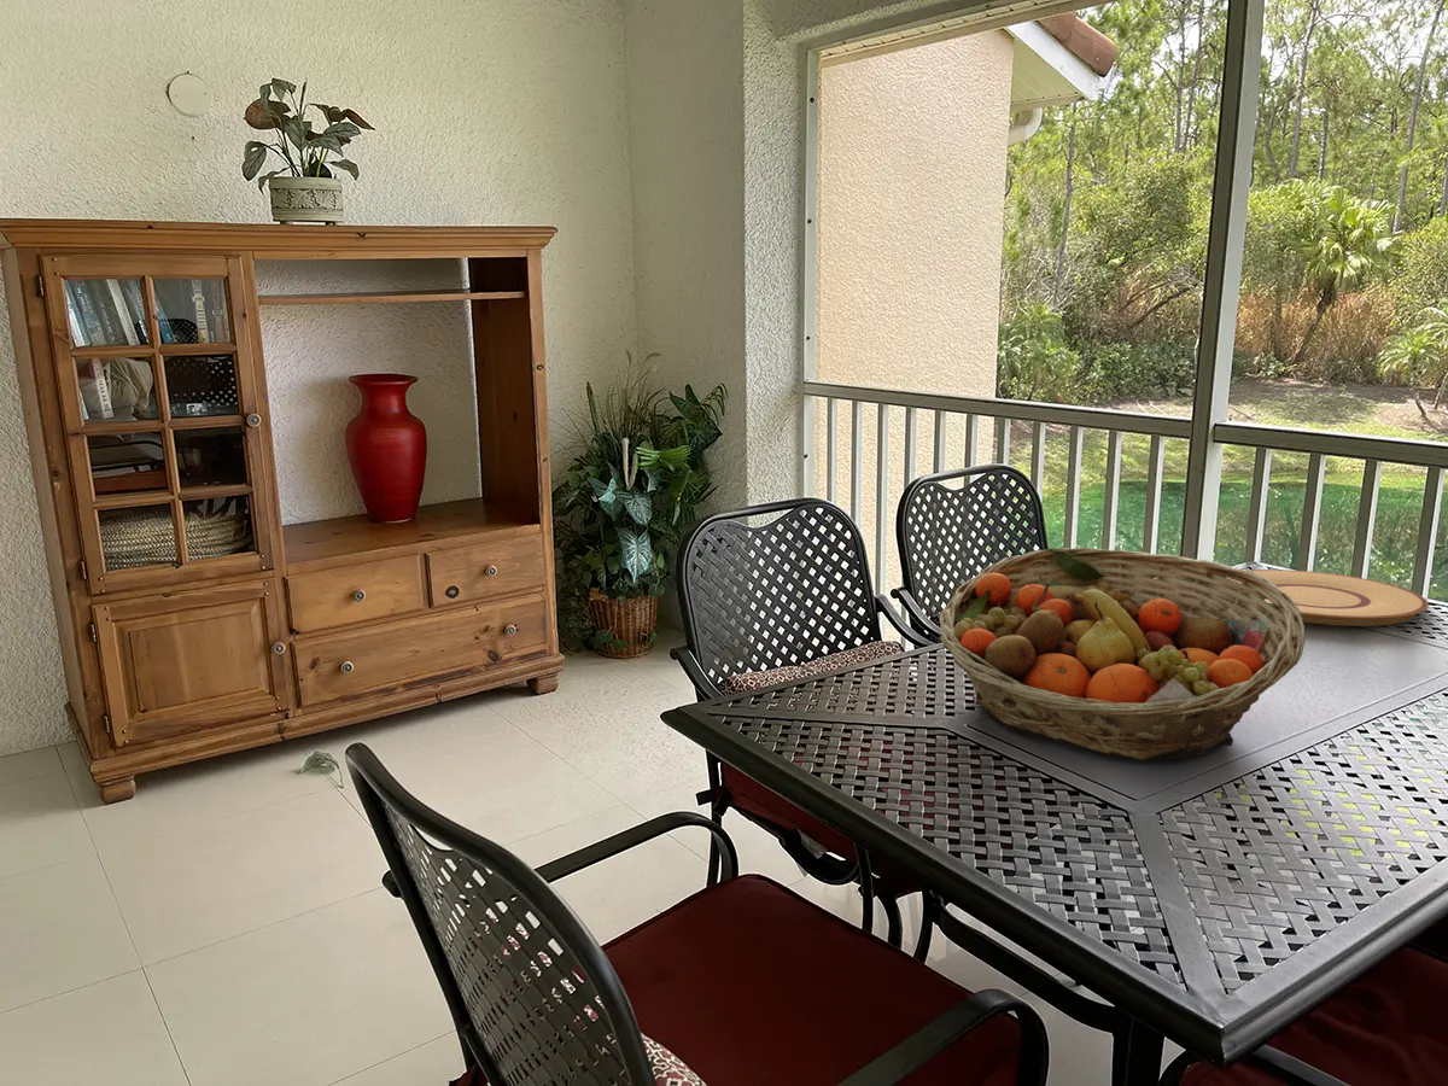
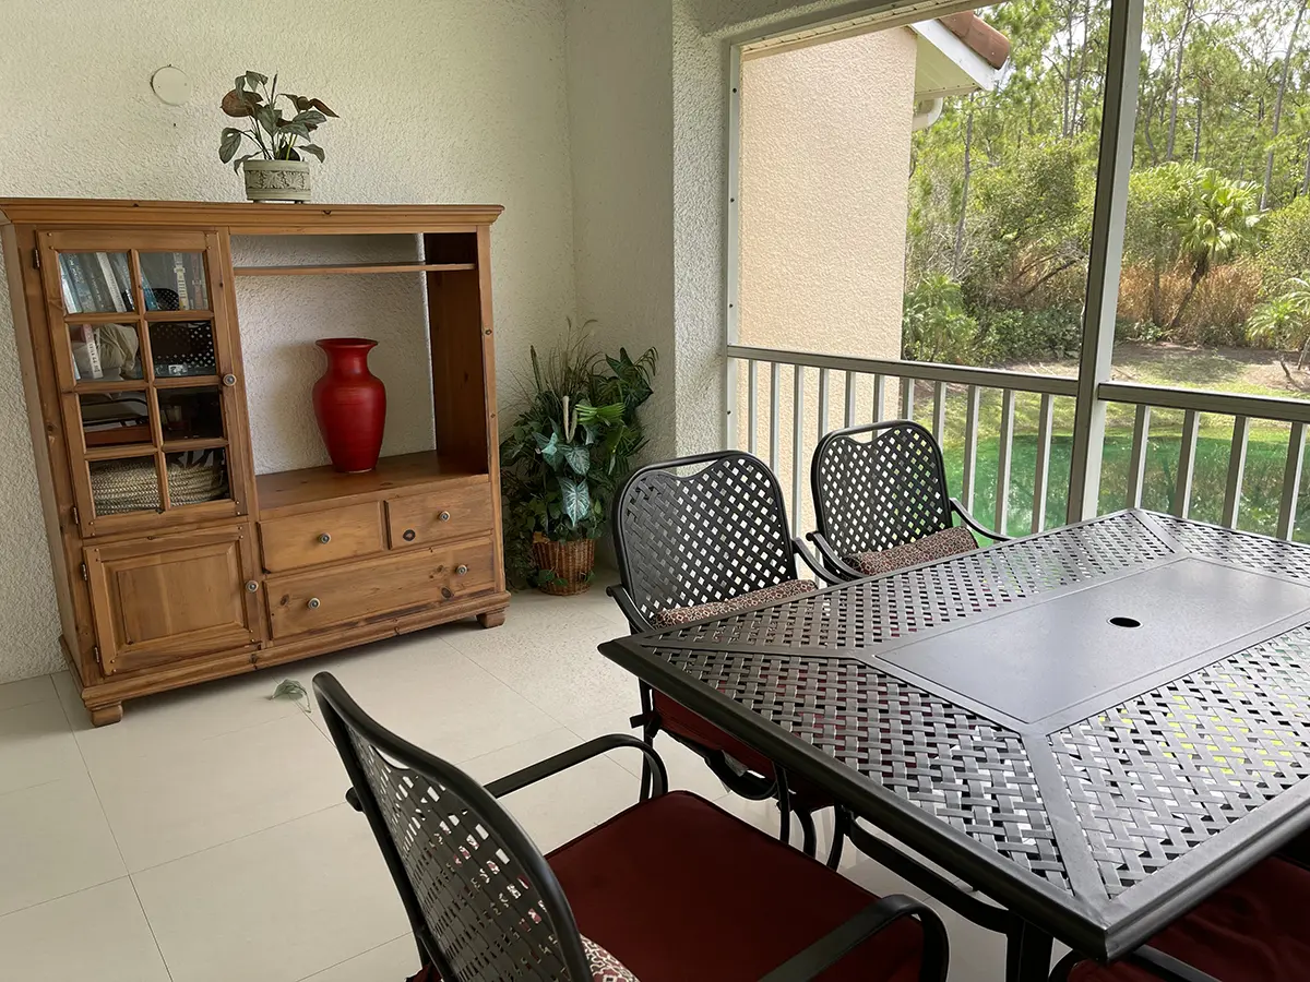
- fruit basket [938,547,1307,761]
- plate [1226,568,1430,627]
